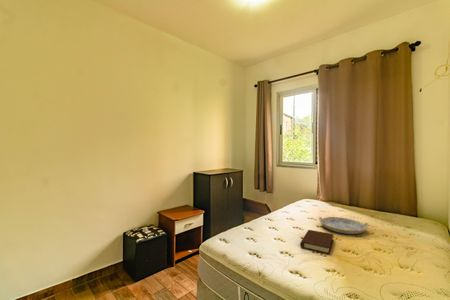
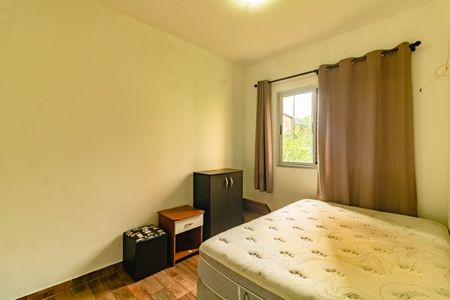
- book [299,229,335,255]
- serving tray [318,216,370,235]
